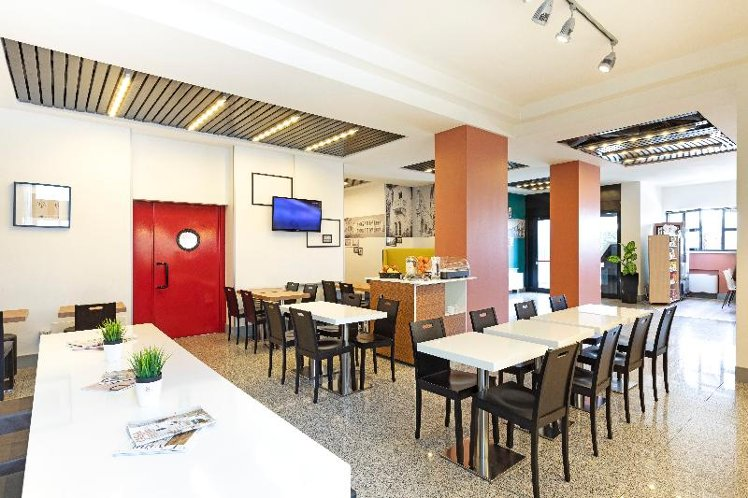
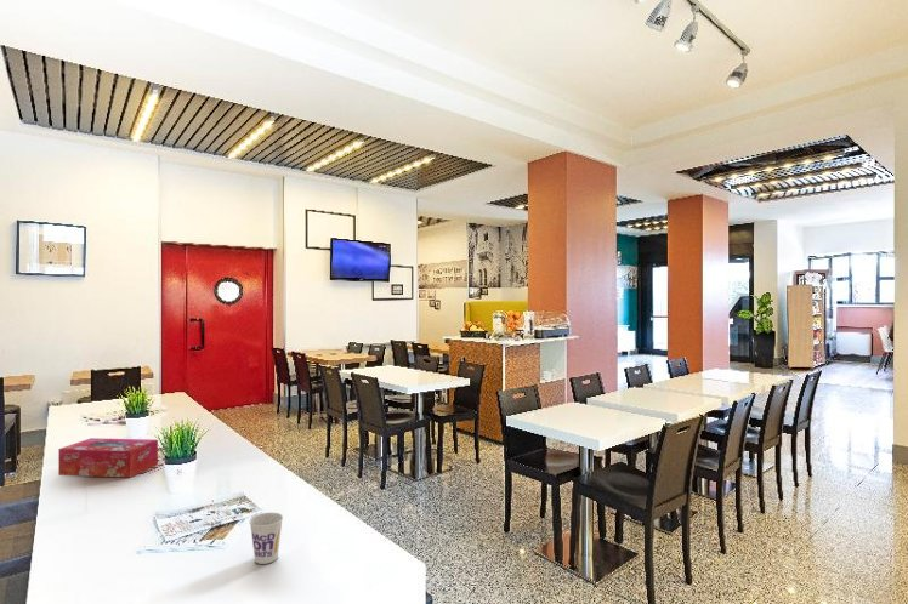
+ tissue box [57,437,159,479]
+ cup [248,512,284,565]
